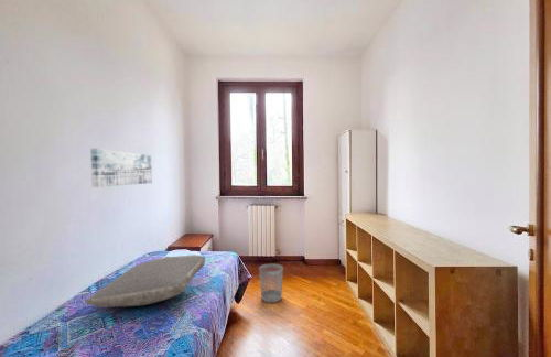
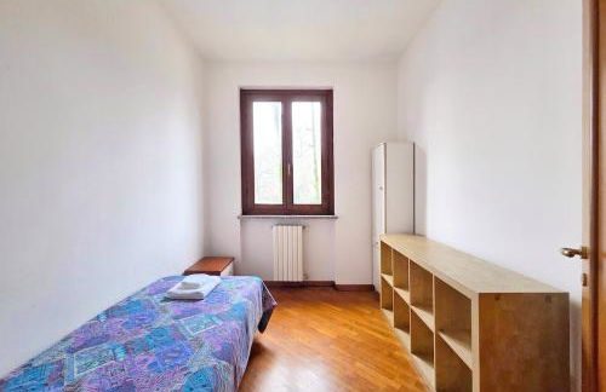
- wall art [89,148,153,188]
- wastebasket [258,263,284,303]
- pillow [84,255,206,309]
